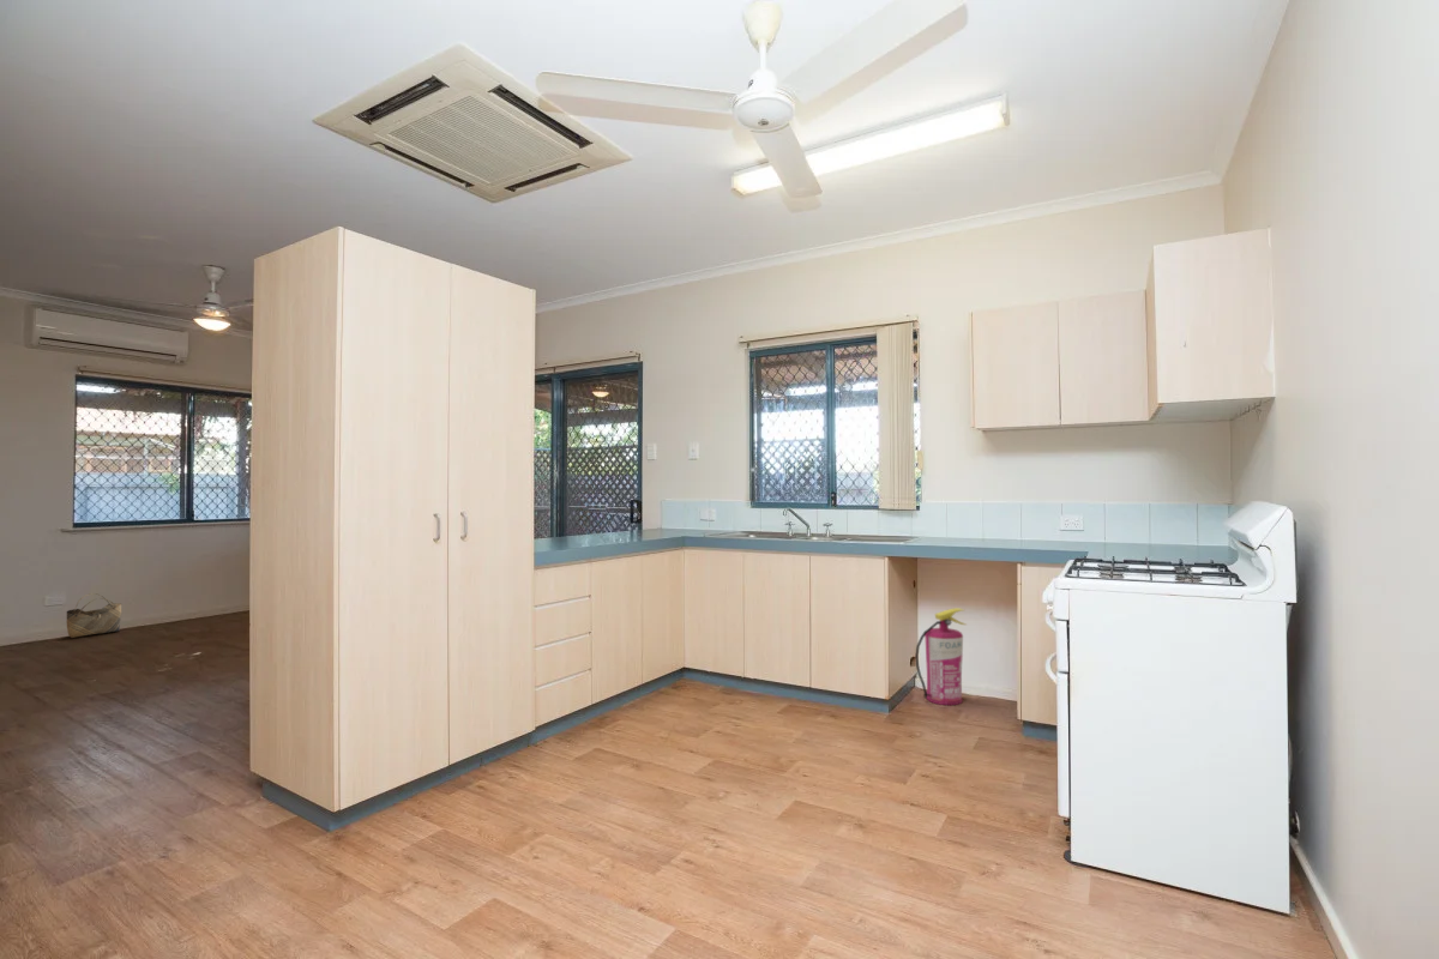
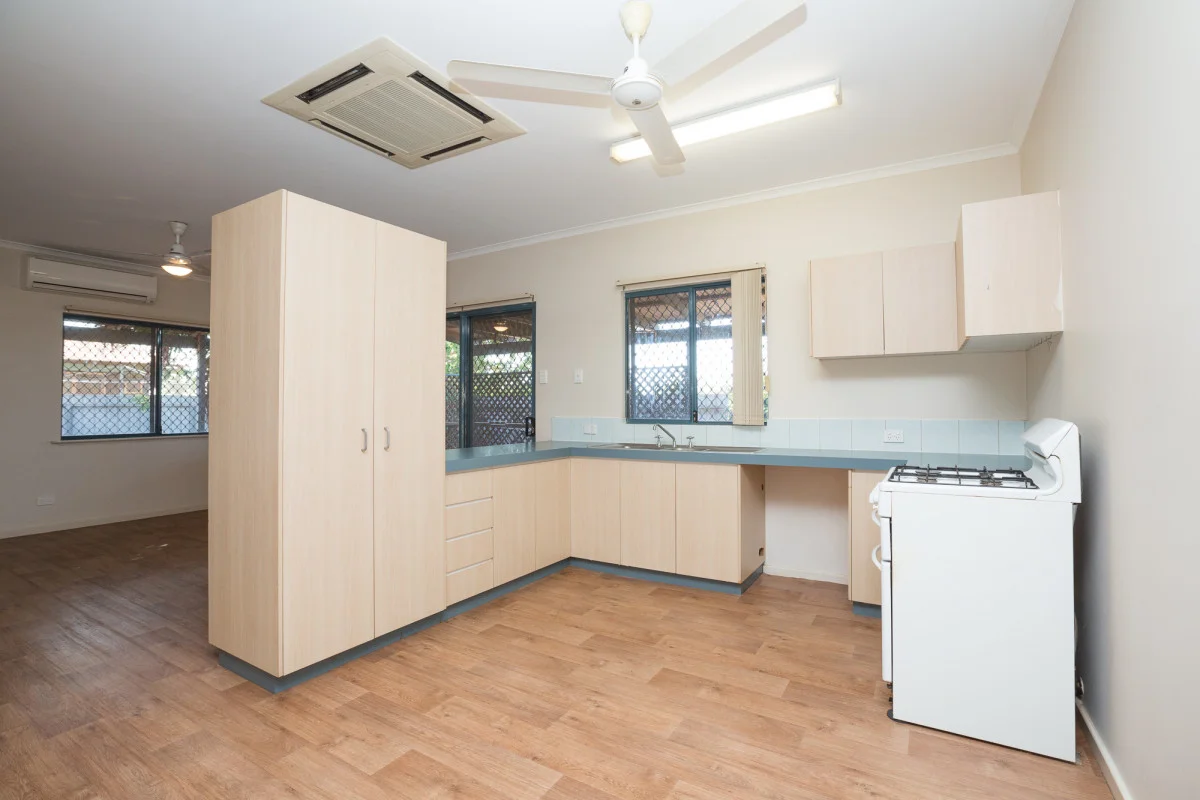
- basket [66,592,122,639]
- fire extinguisher [914,607,967,706]
